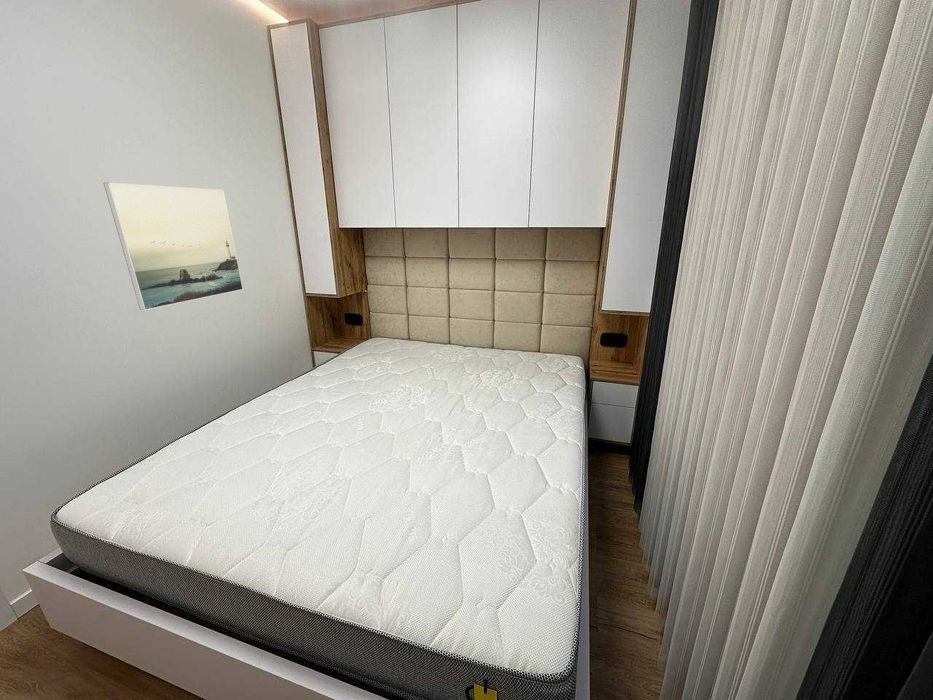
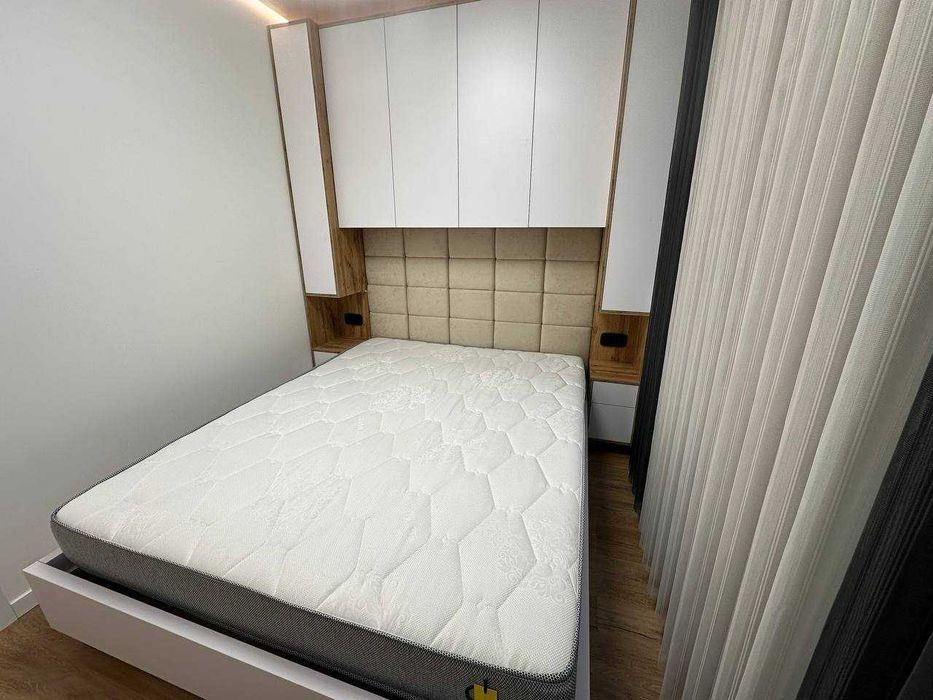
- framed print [103,181,244,311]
